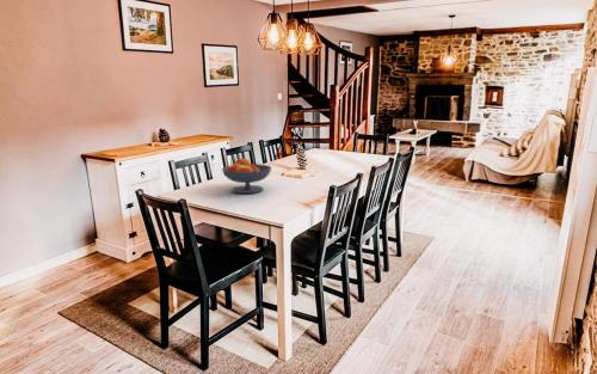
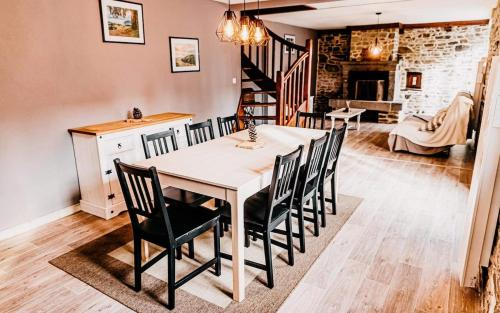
- fruit bowl [221,158,272,195]
